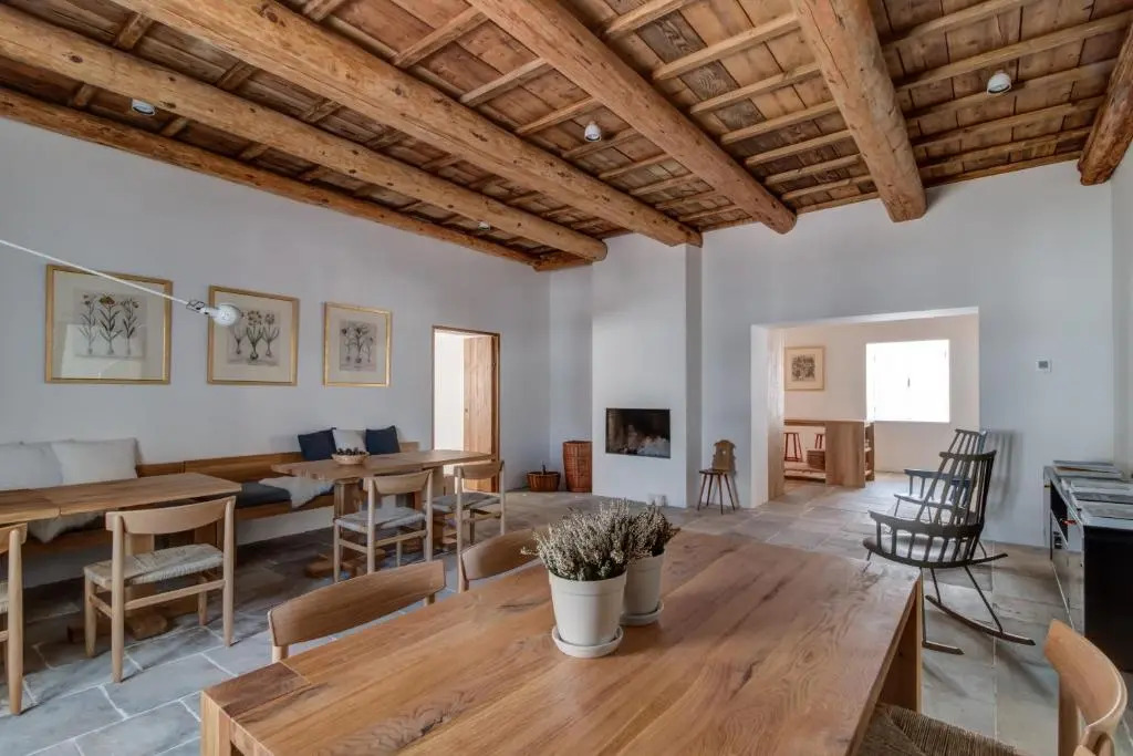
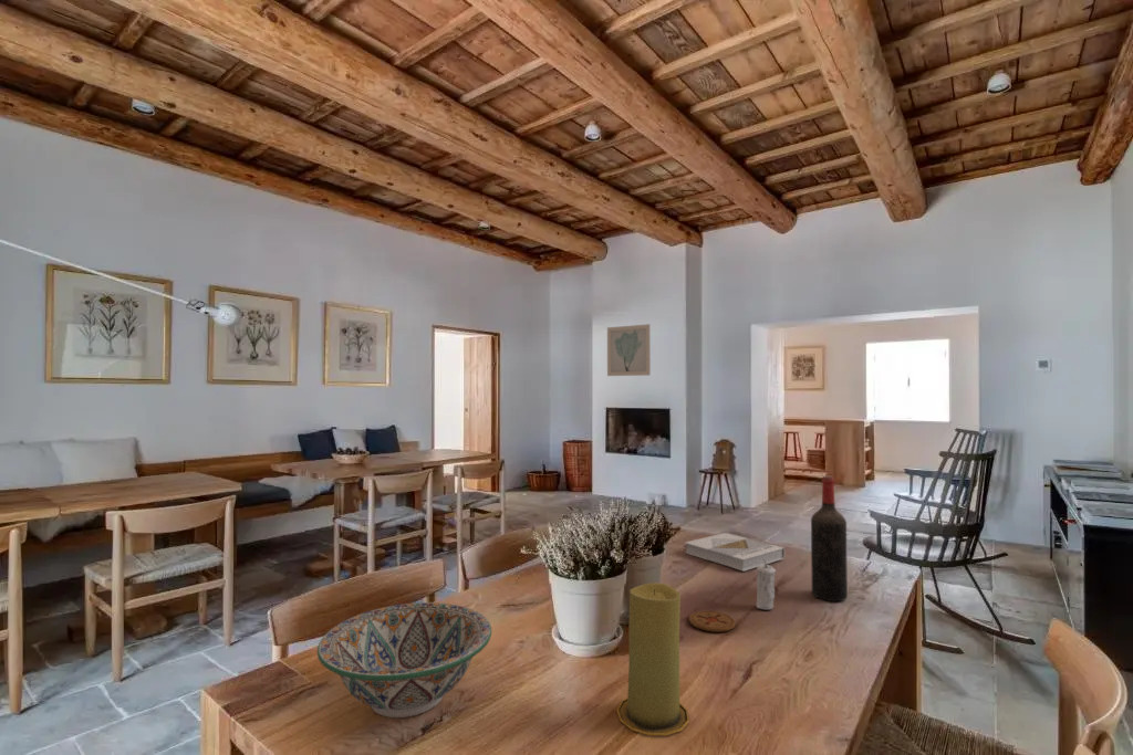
+ wine bottle [810,475,849,602]
+ book [685,532,786,573]
+ decorative bowl [316,601,492,719]
+ wall art [606,323,652,377]
+ candle [616,581,690,736]
+ candle [755,559,777,610]
+ coaster [688,610,737,633]
